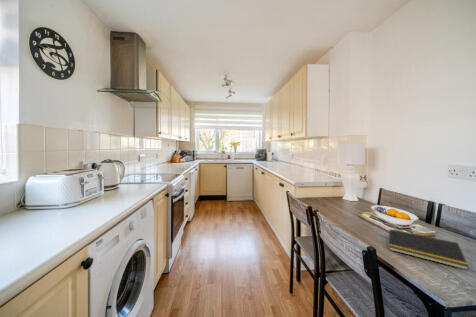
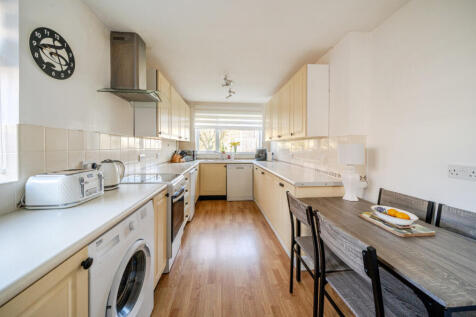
- notepad [387,228,470,271]
